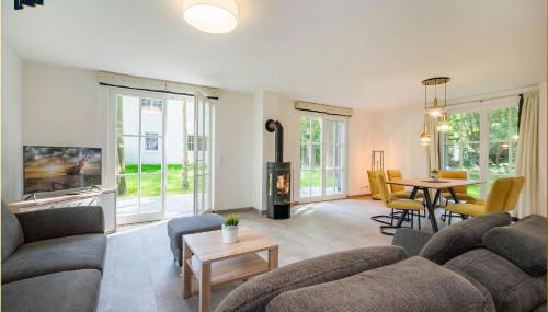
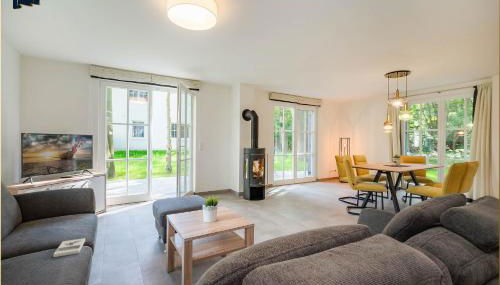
+ book [52,237,86,258]
